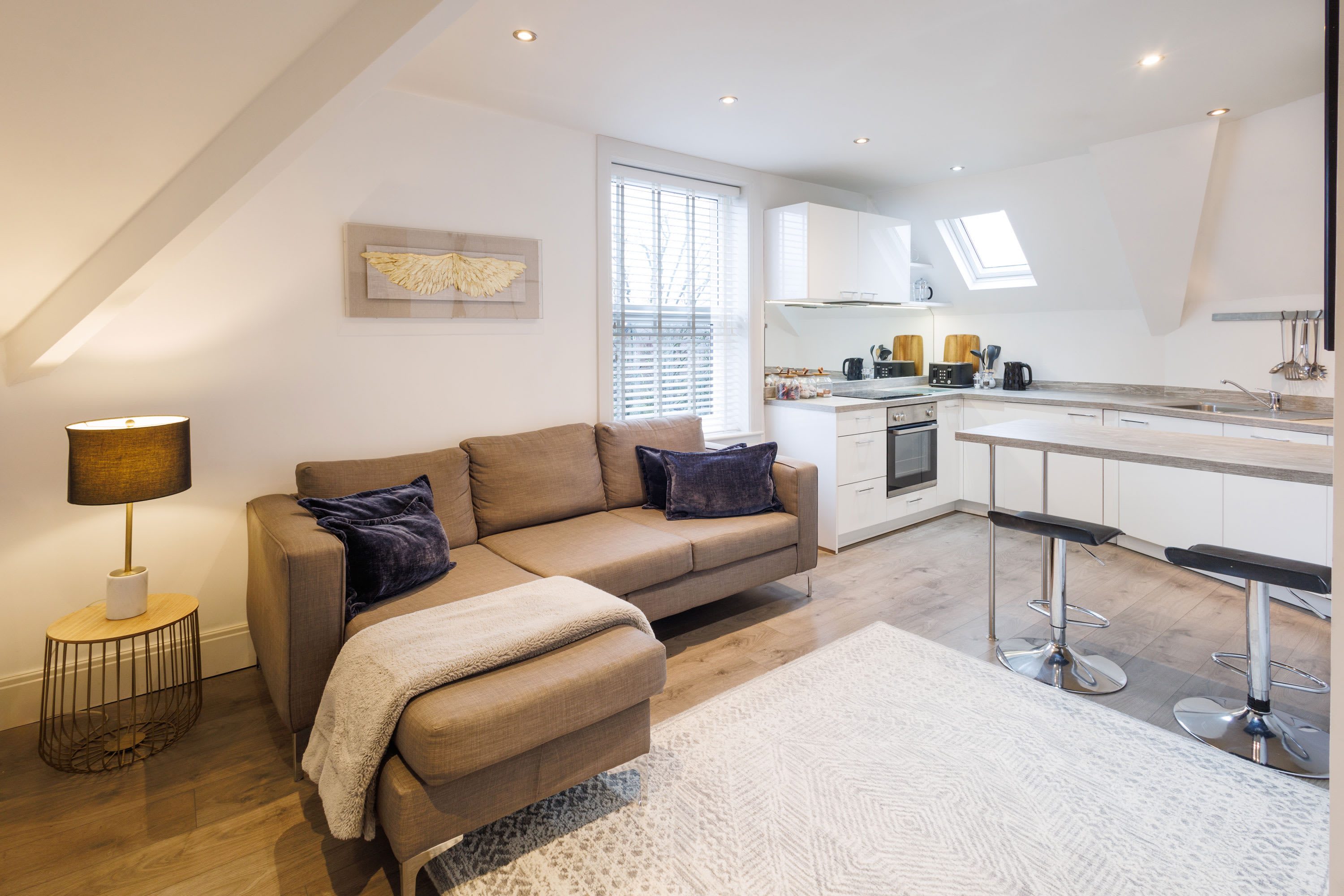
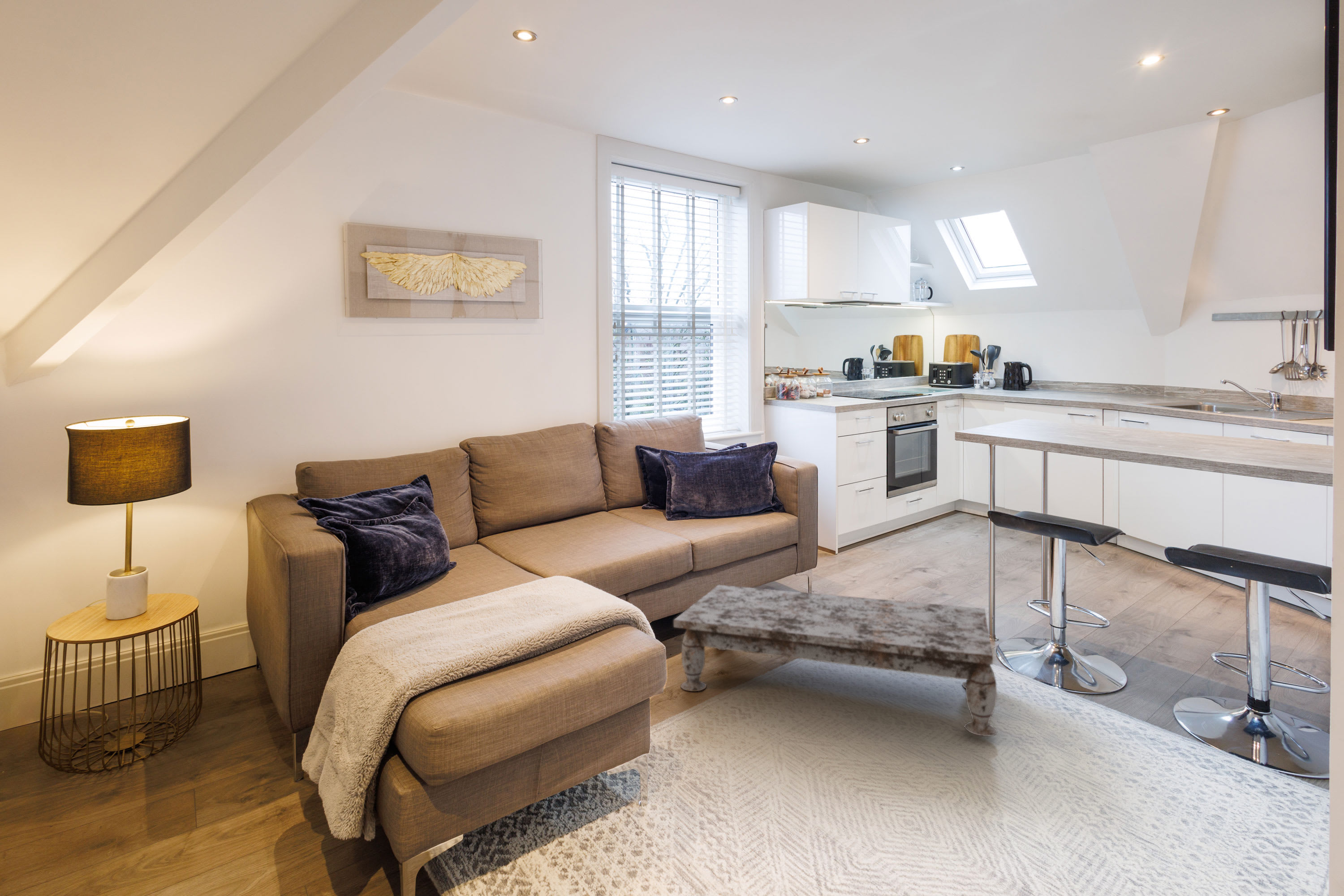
+ coffee table [673,584,998,737]
